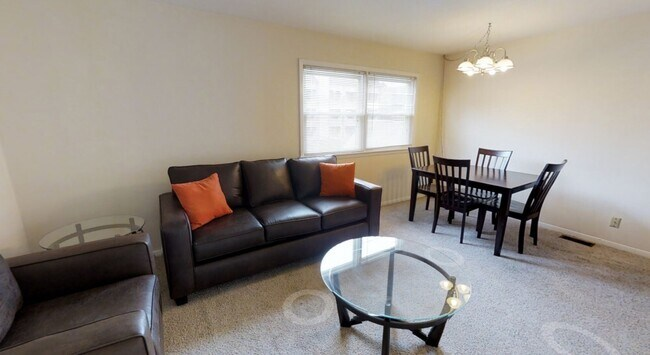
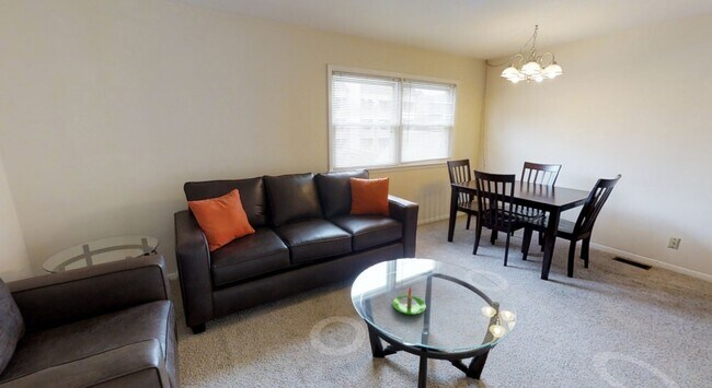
+ candle [392,285,427,315]
